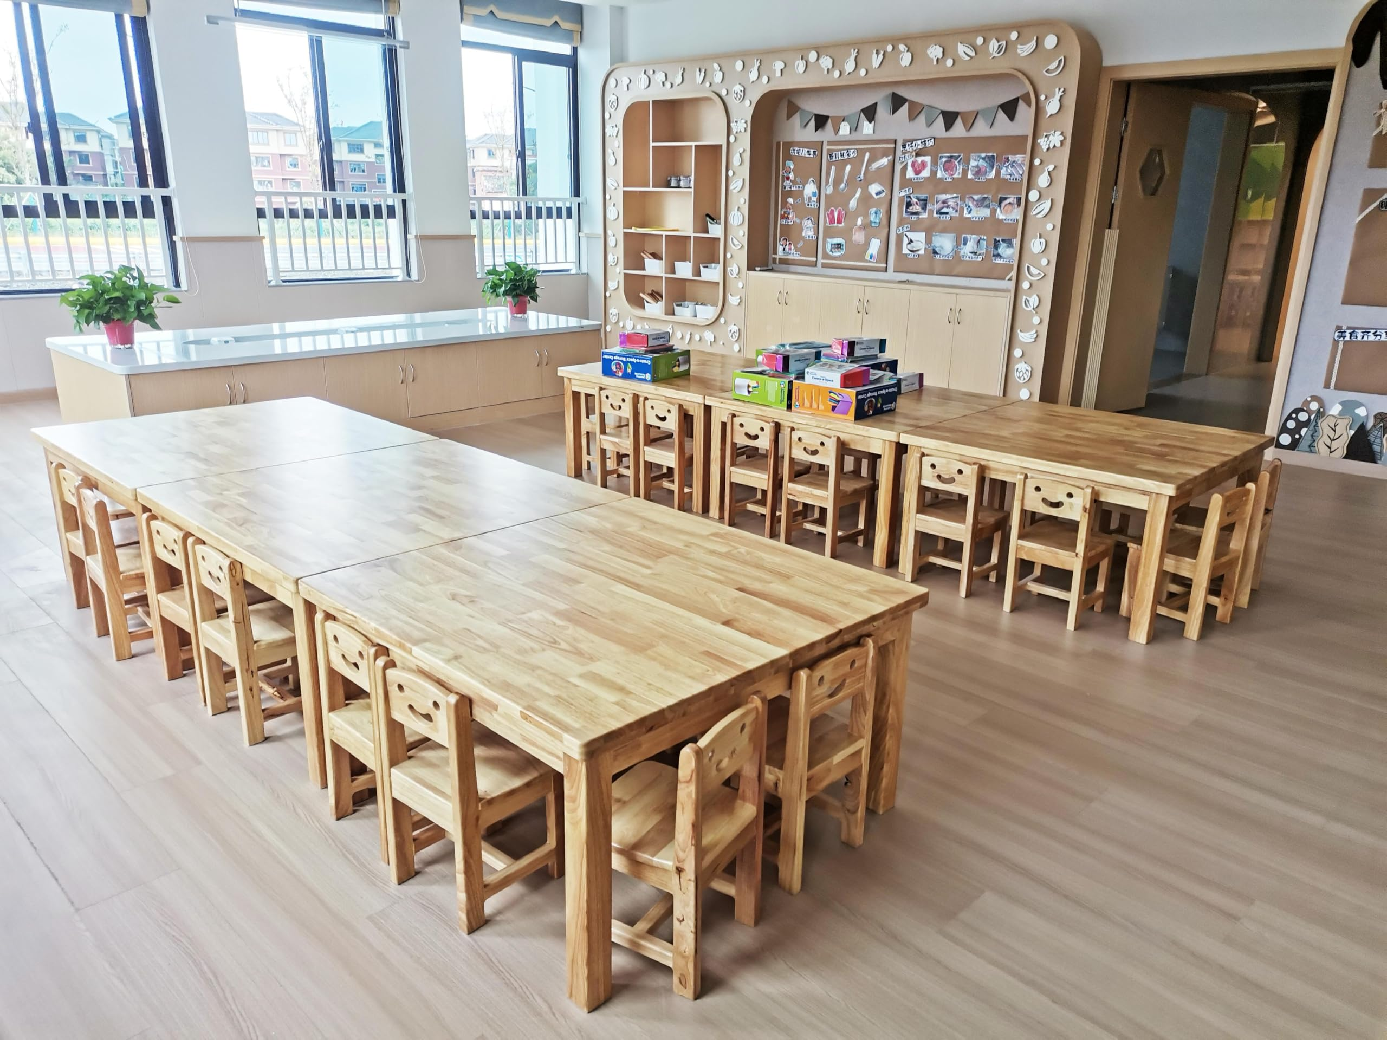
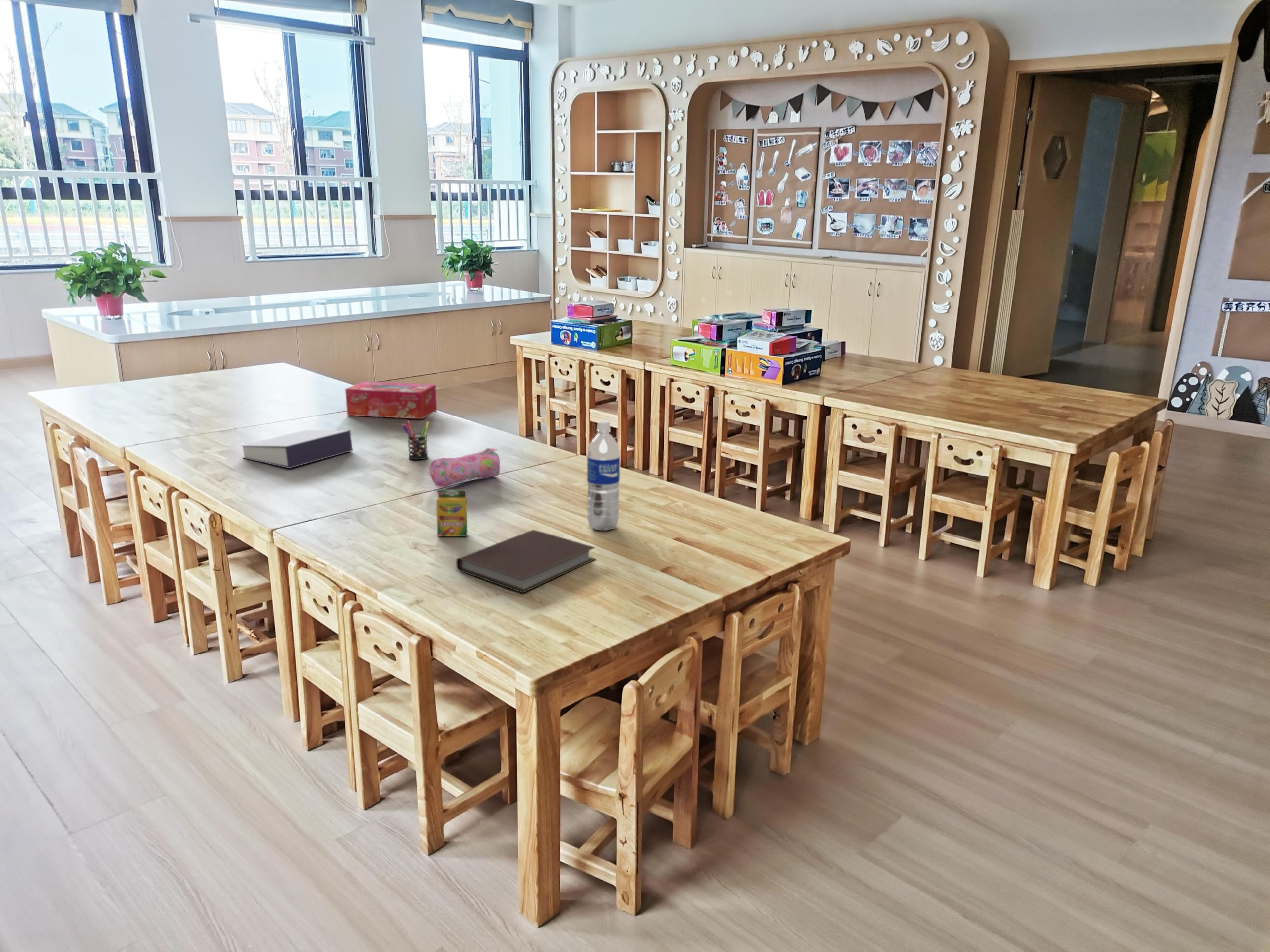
+ water bottle [587,420,620,531]
+ tissue box [345,381,437,419]
+ book [240,430,353,469]
+ notebook [456,529,596,594]
+ pen holder [401,420,430,460]
+ crayon box [436,489,468,537]
+ pencil case [429,448,501,488]
